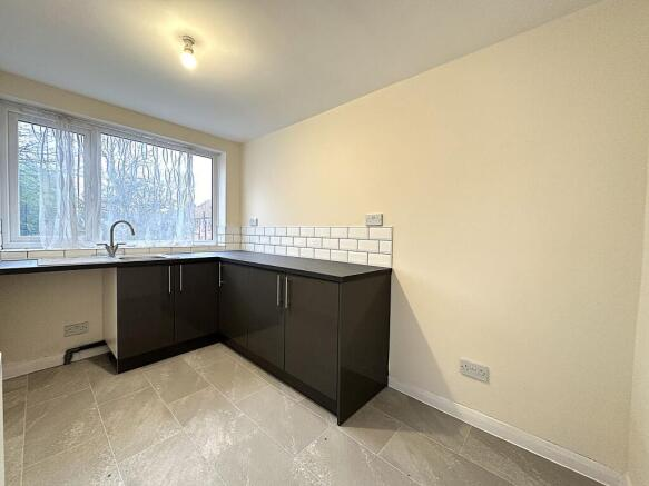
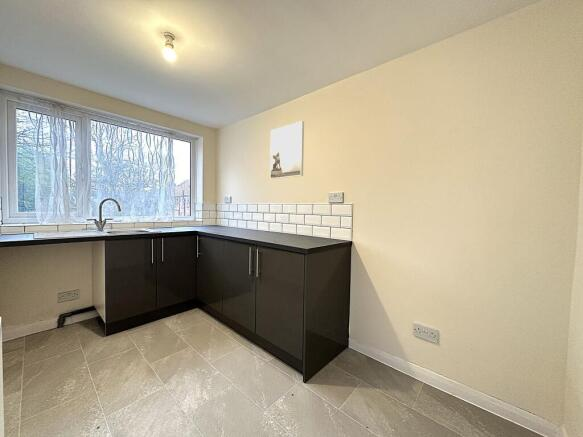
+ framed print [269,120,305,180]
